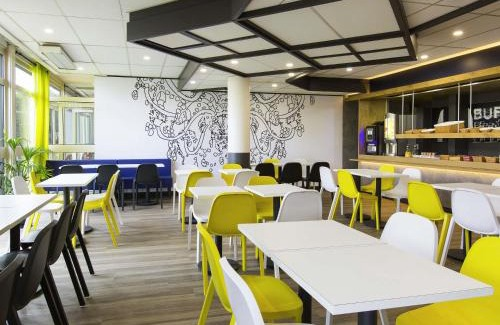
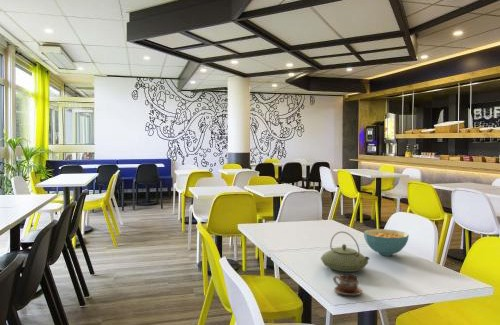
+ cup [332,273,364,296]
+ cereal bowl [363,228,410,257]
+ teapot [320,231,371,273]
